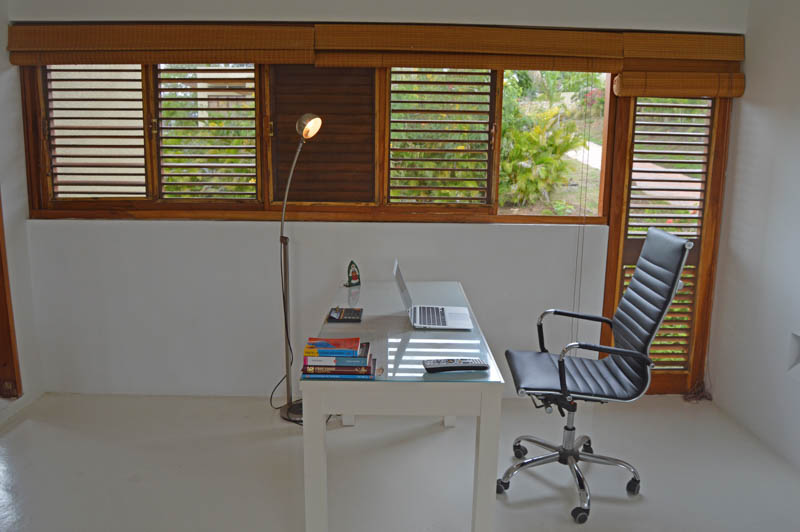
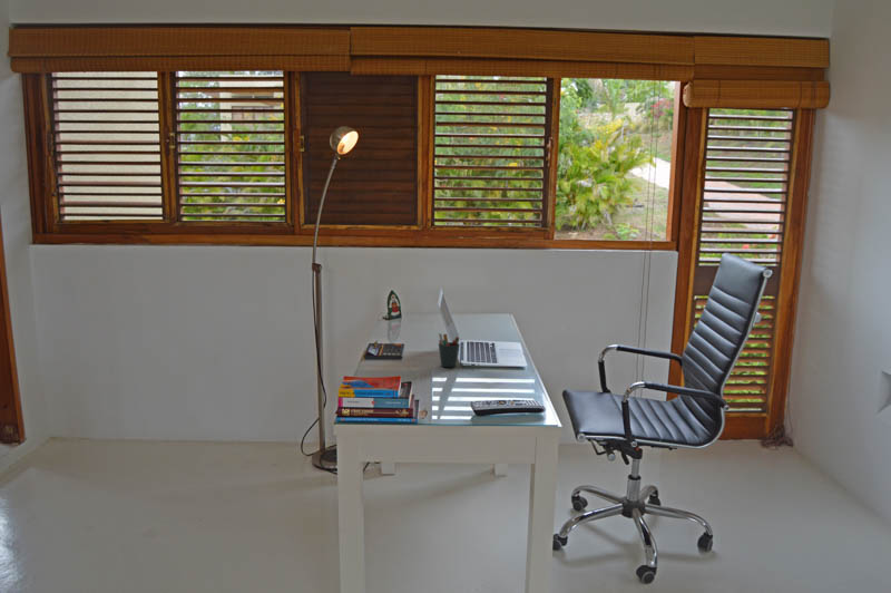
+ pen holder [438,332,461,368]
